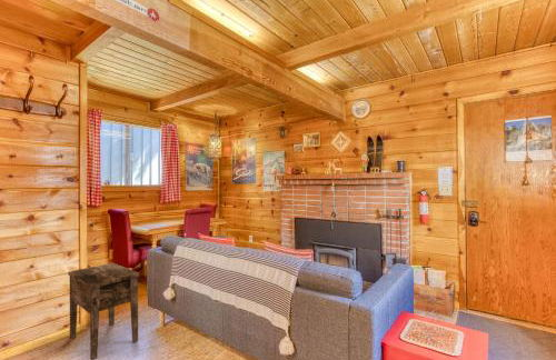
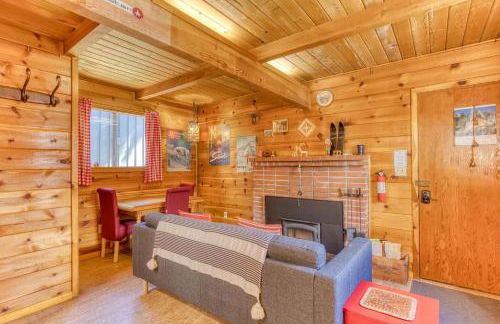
- side table [67,262,140,360]
